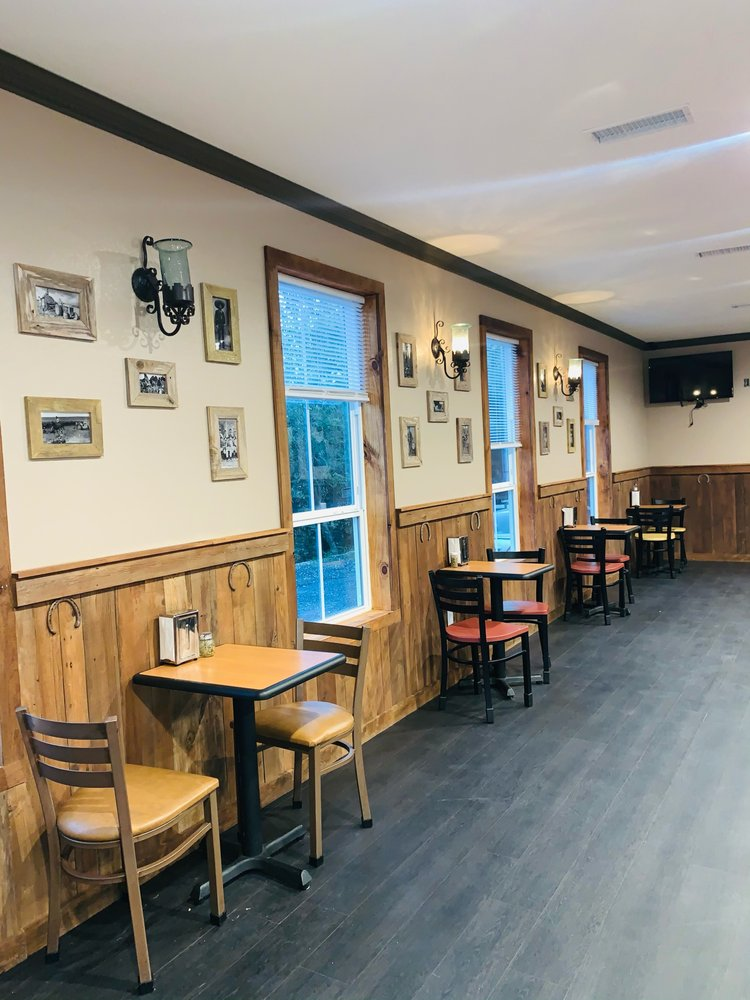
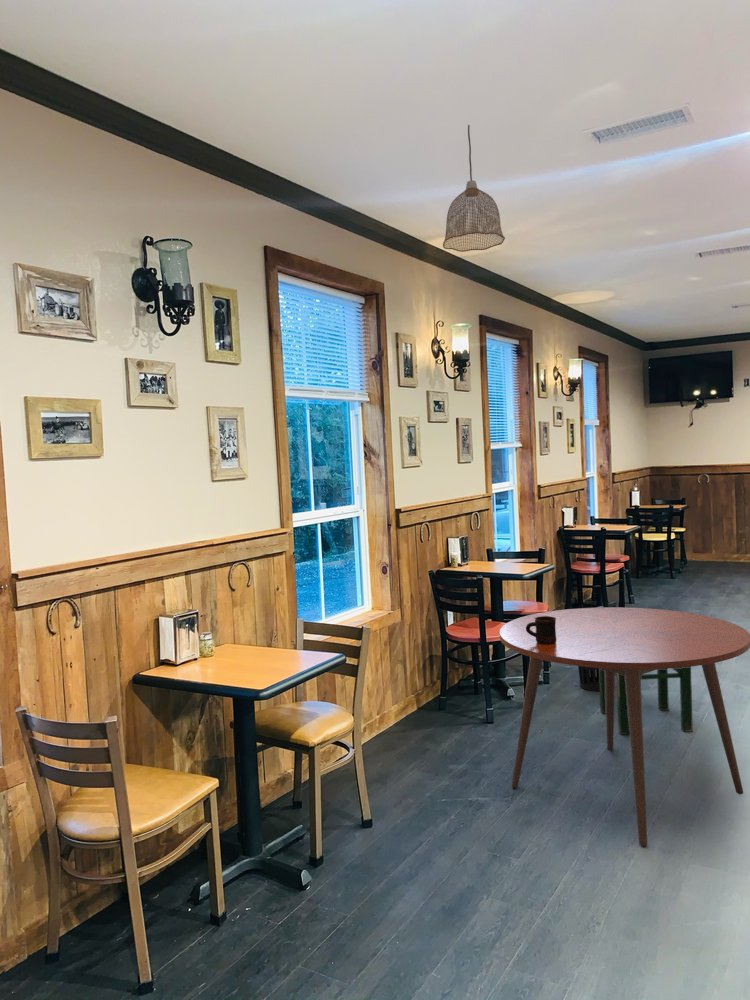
+ stool [599,667,694,736]
+ mug [526,616,556,644]
+ wastebasket [577,666,600,692]
+ dining table [499,606,750,847]
+ pendant lamp [442,124,506,253]
